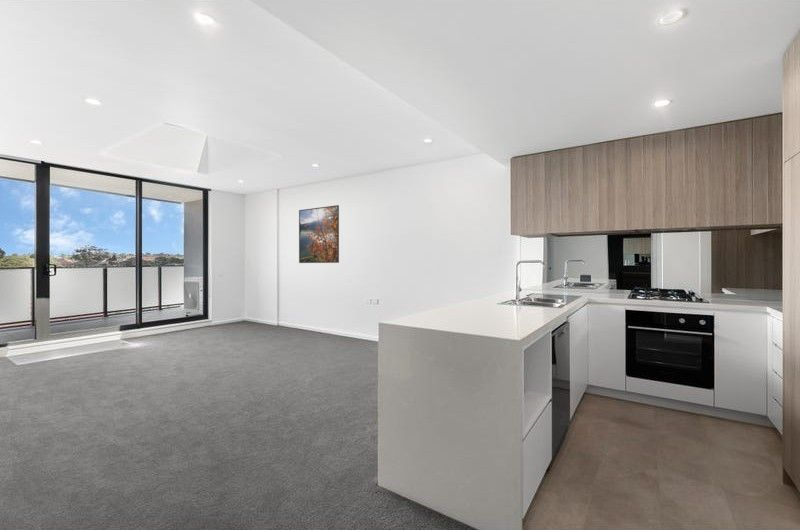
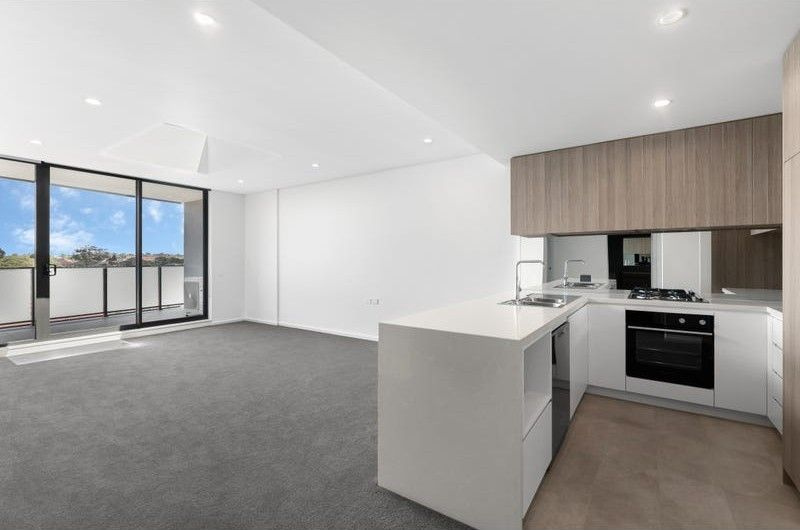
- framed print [298,204,340,264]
